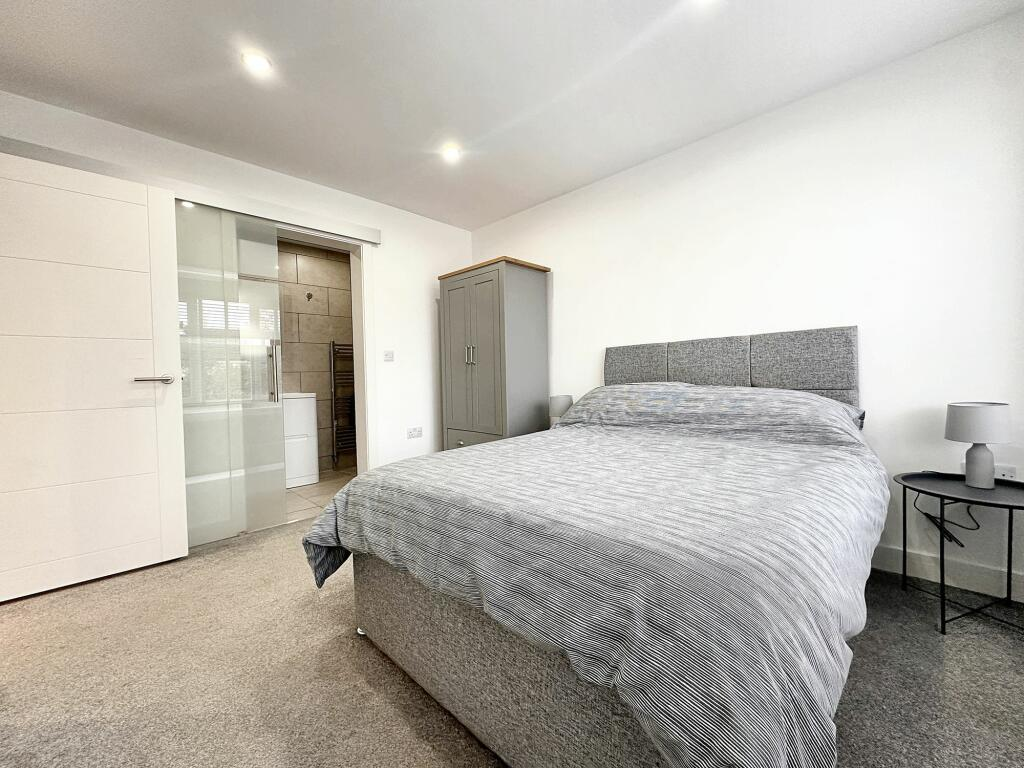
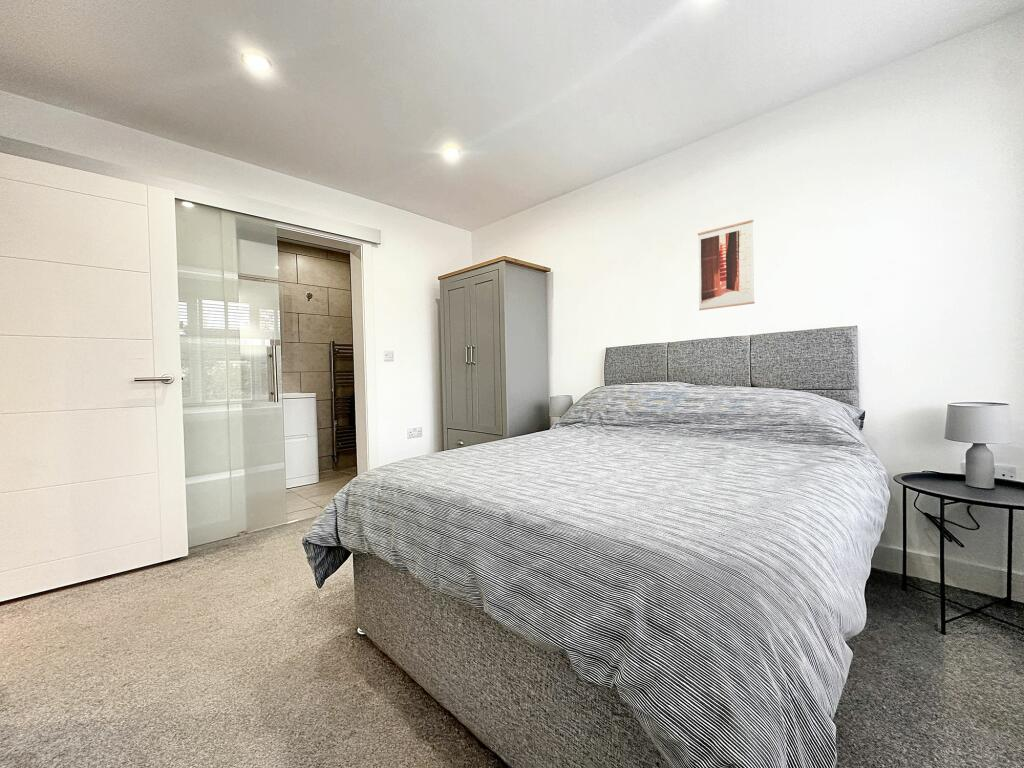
+ wall art [697,219,756,311]
